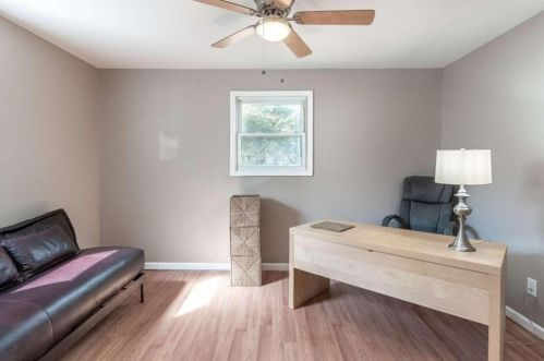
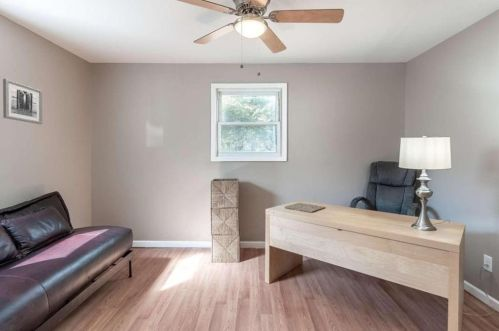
+ wall art [2,78,43,125]
